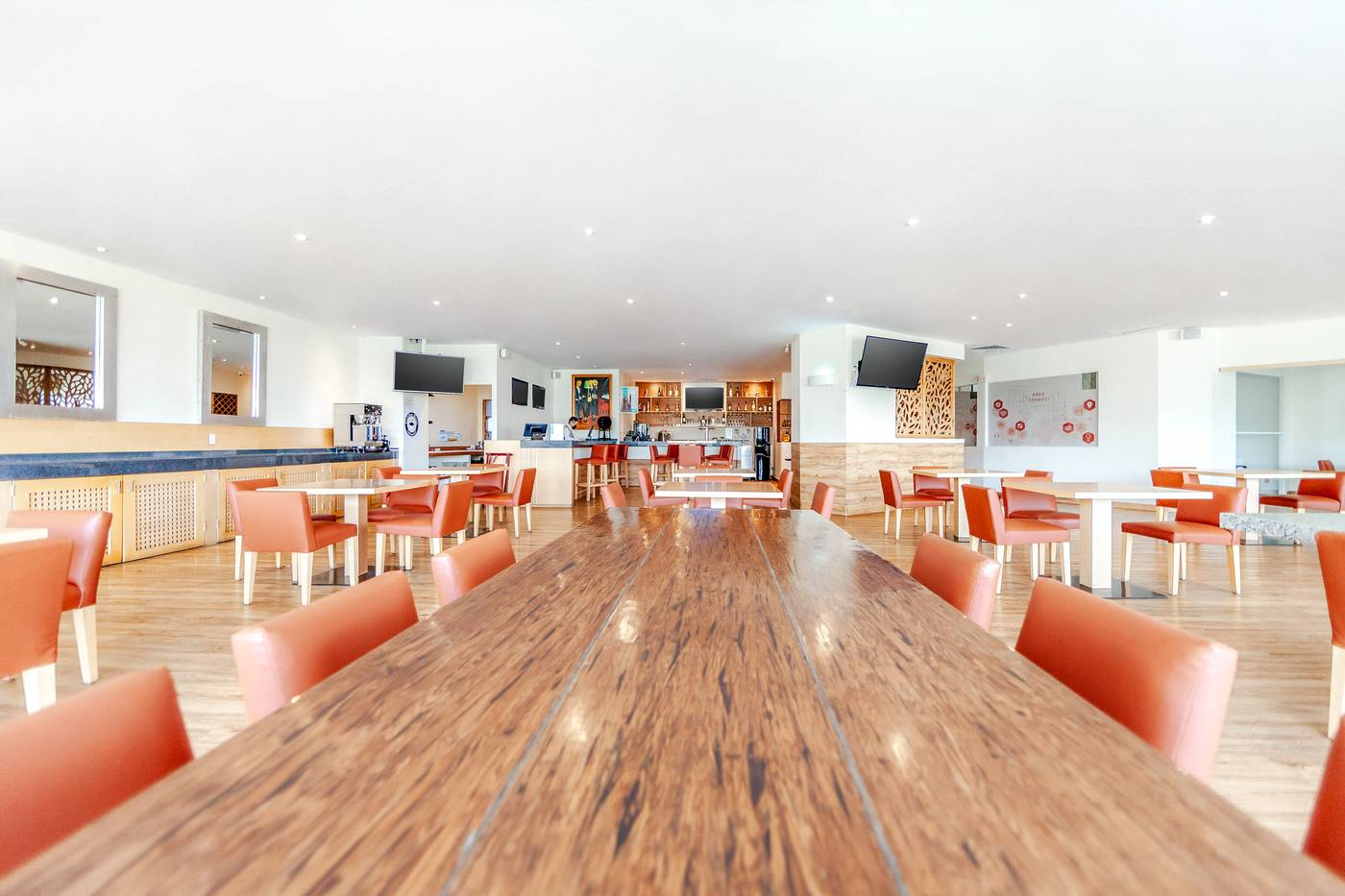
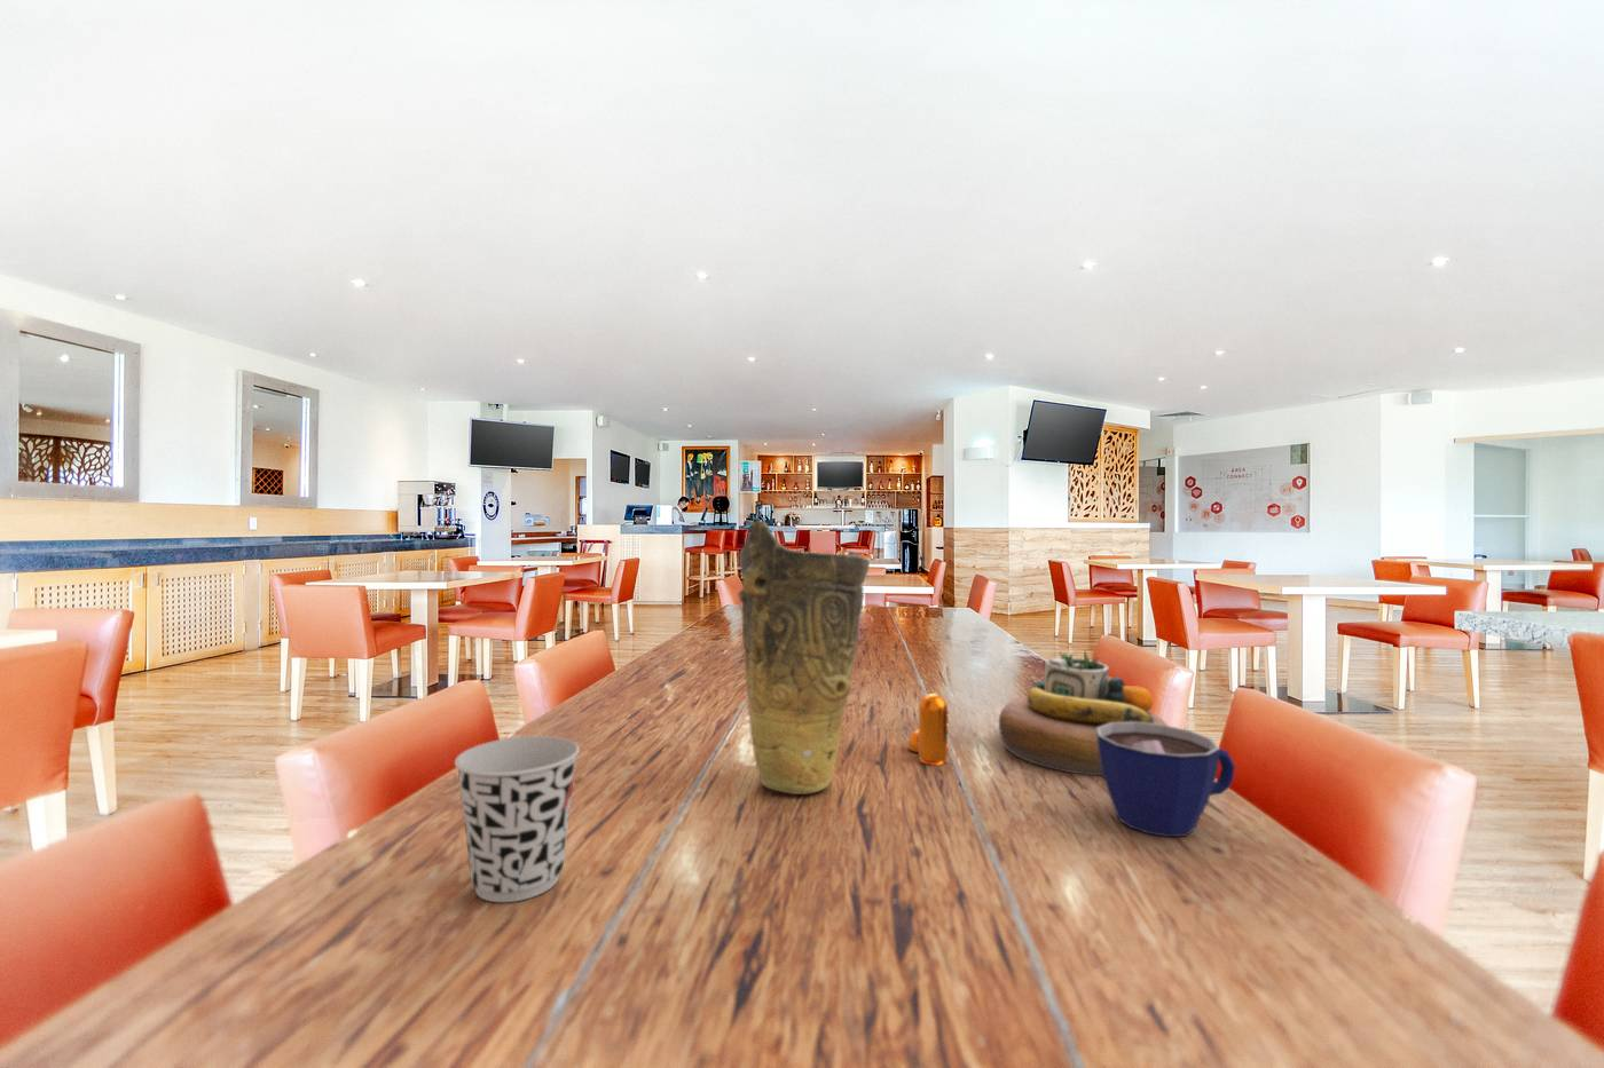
+ pepper shaker [908,693,949,765]
+ cup [1096,722,1237,838]
+ cup [453,735,581,904]
+ decorative bowl [998,650,1169,777]
+ vase [737,519,871,795]
